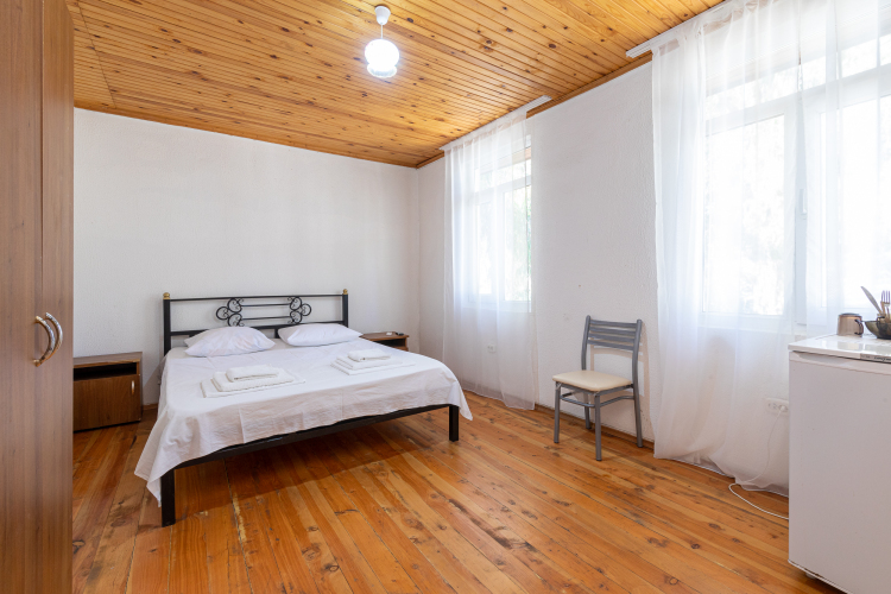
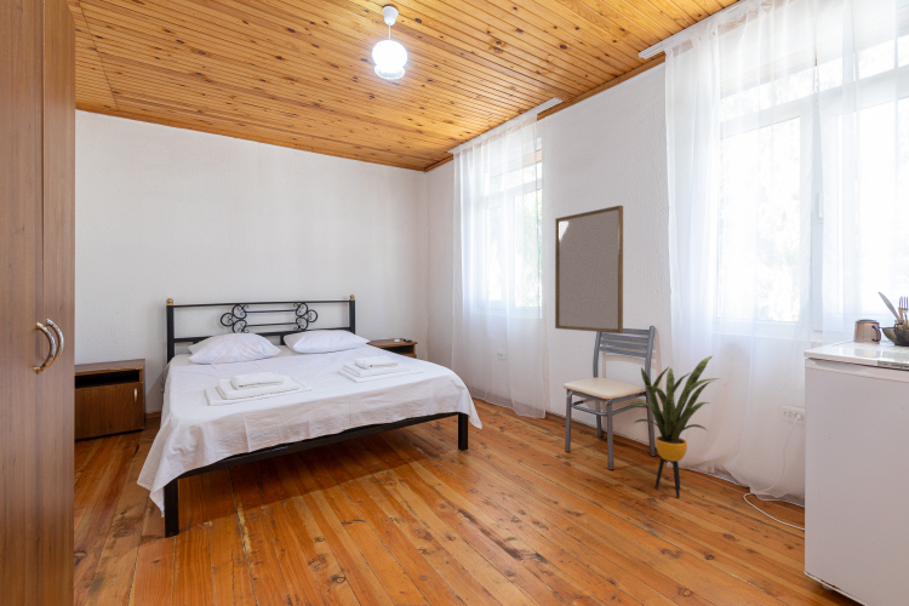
+ house plant [624,355,721,498]
+ home mirror [554,204,624,335]
